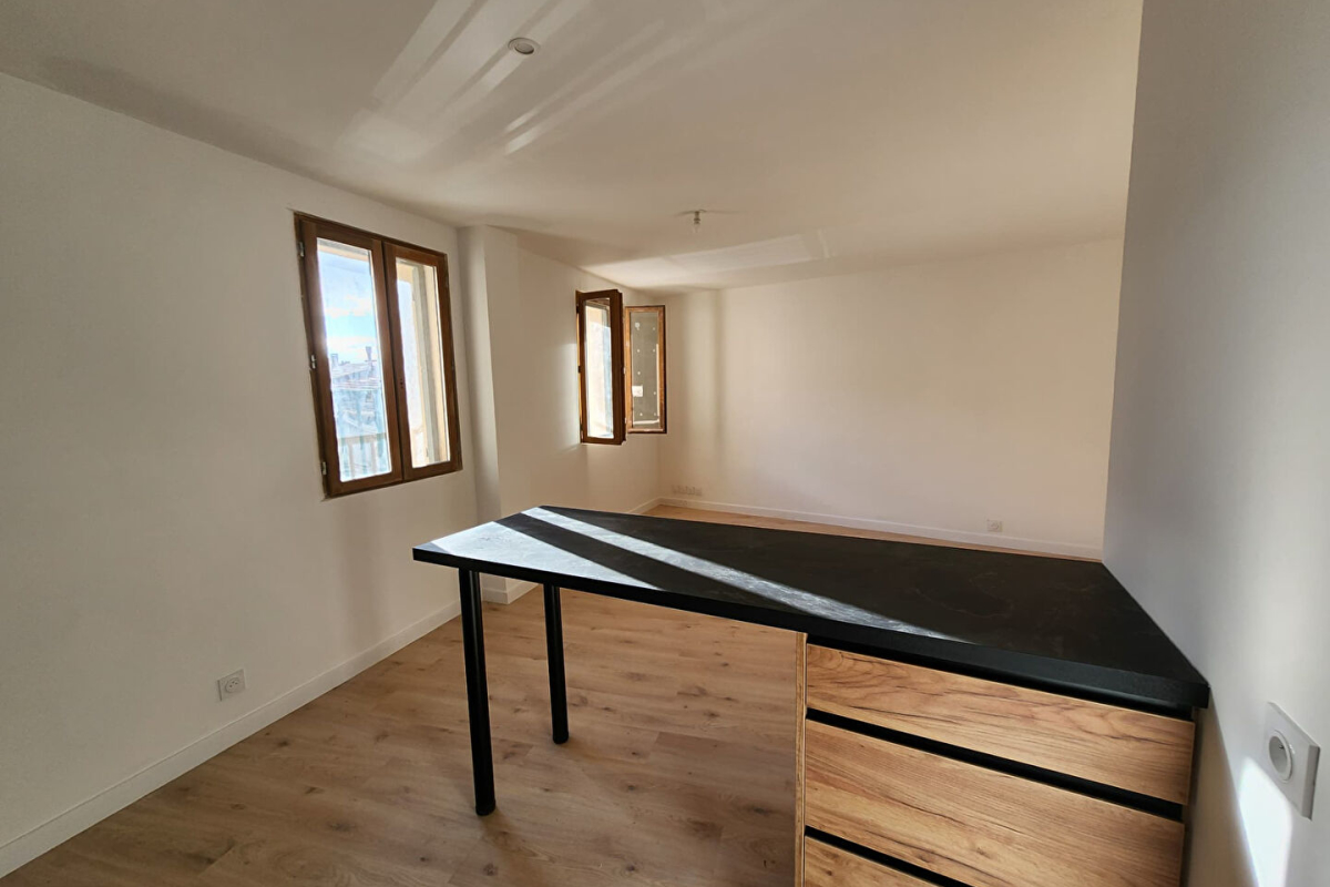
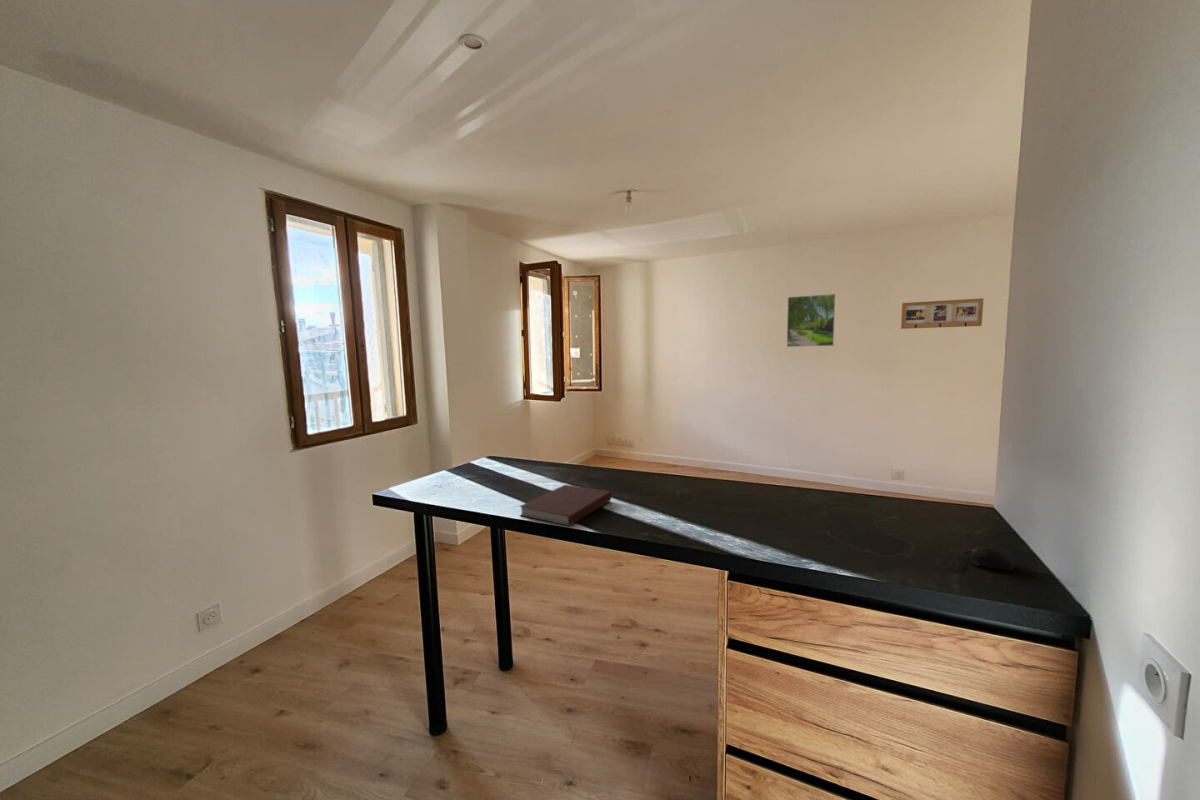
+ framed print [786,293,836,348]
+ notebook [518,484,612,527]
+ computer mouse [947,546,1015,572]
+ picture frame [900,297,985,330]
